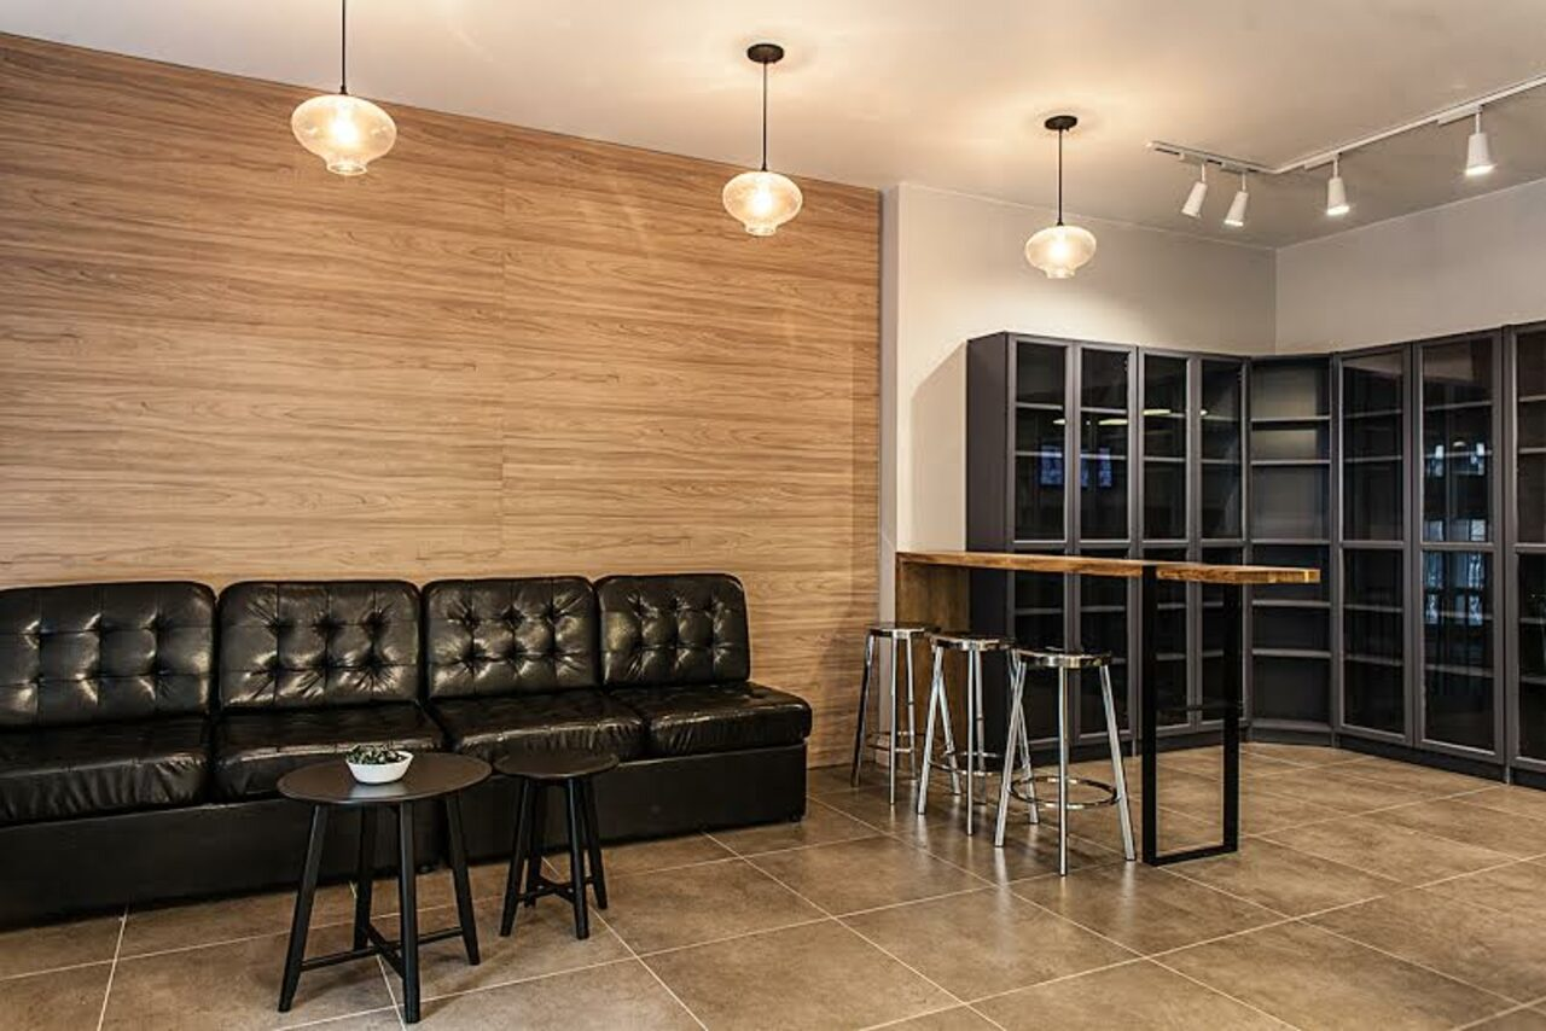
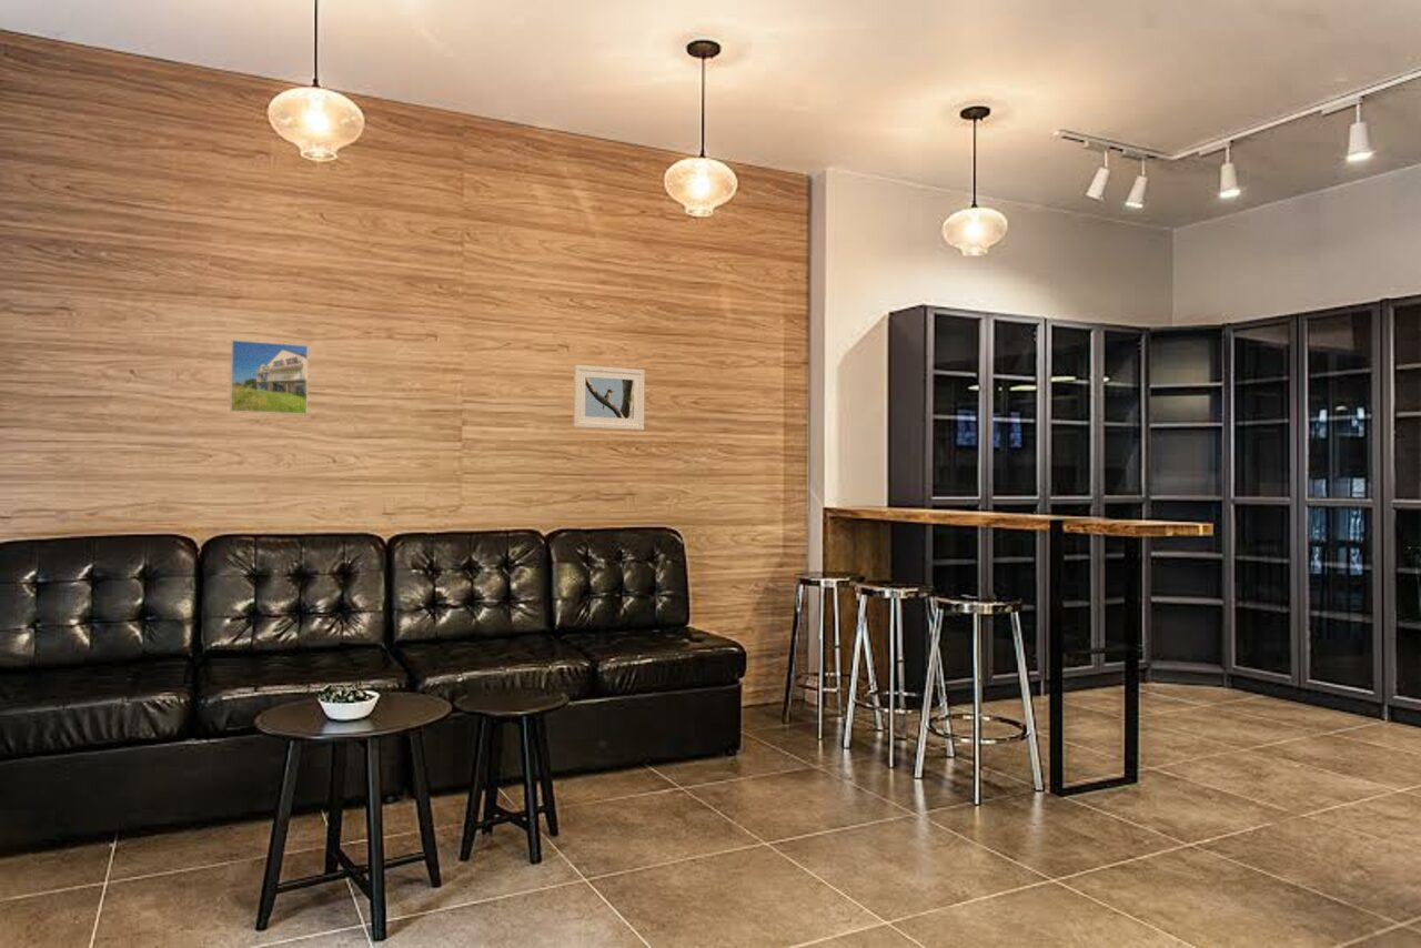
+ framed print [229,339,310,416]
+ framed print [573,364,646,431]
